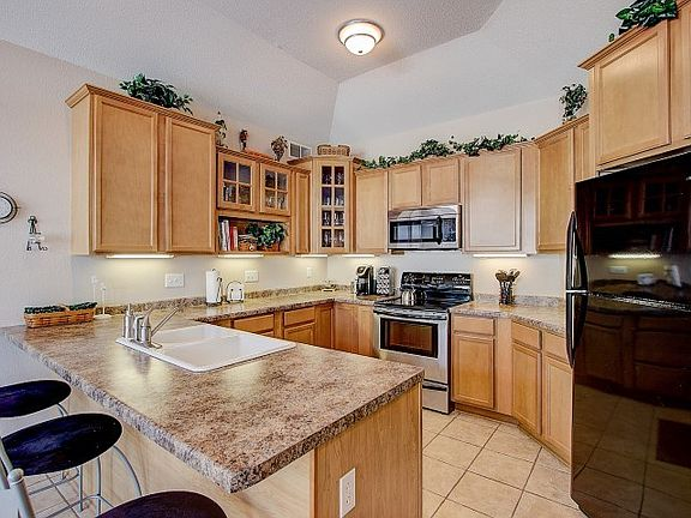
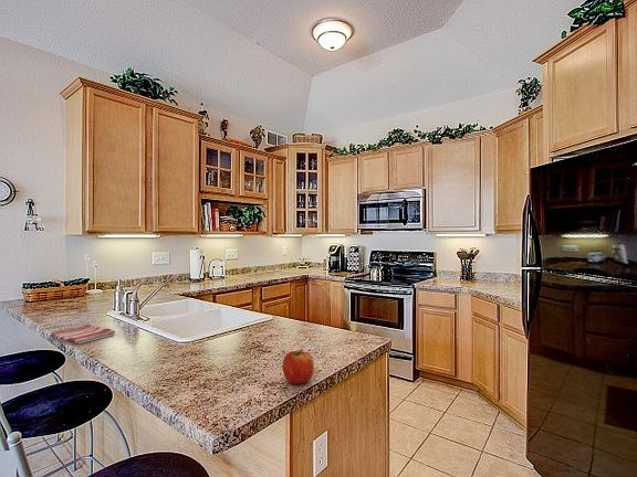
+ dish towel [49,324,116,344]
+ apple [282,348,315,385]
